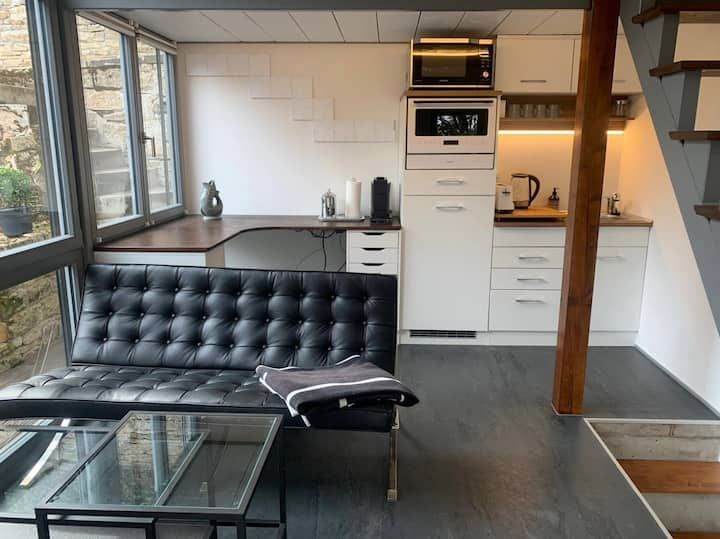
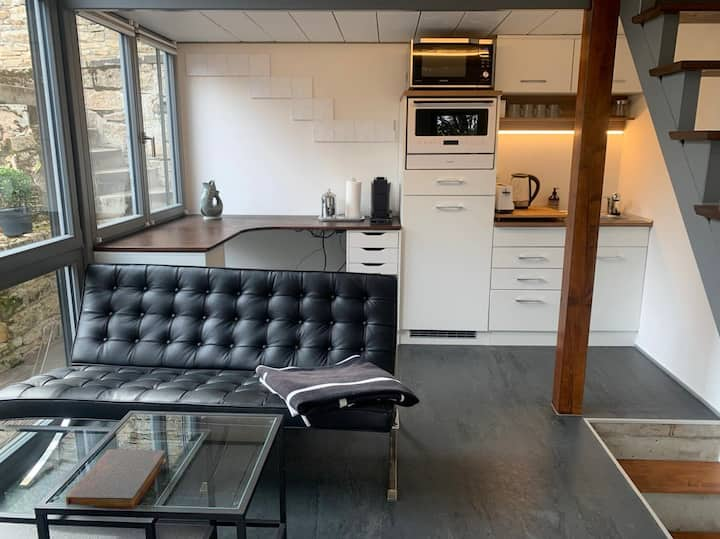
+ book [65,448,167,511]
